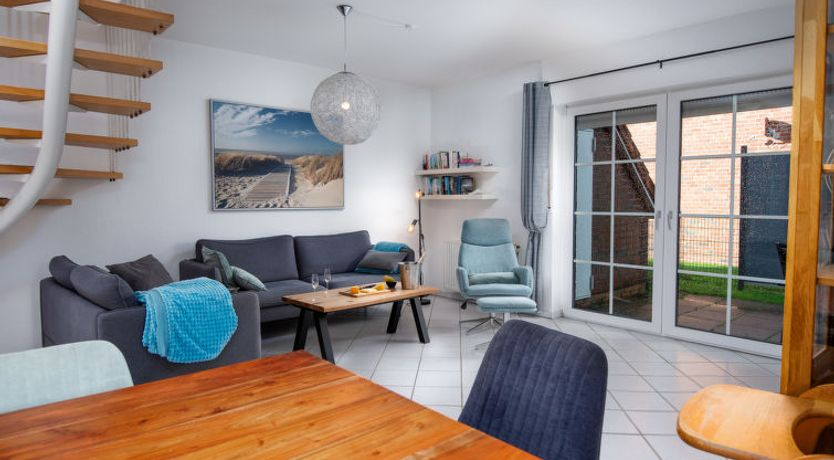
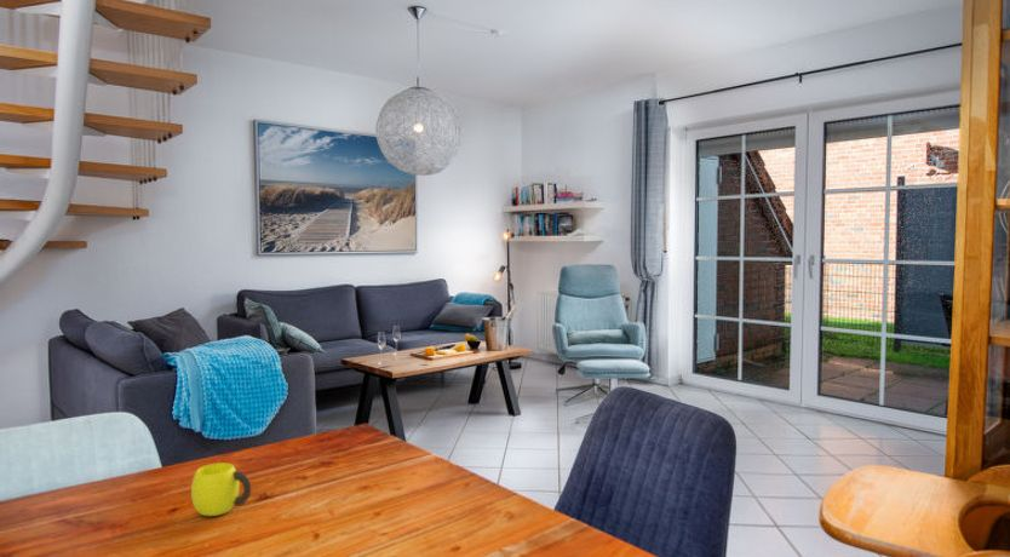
+ cup [190,461,252,517]
